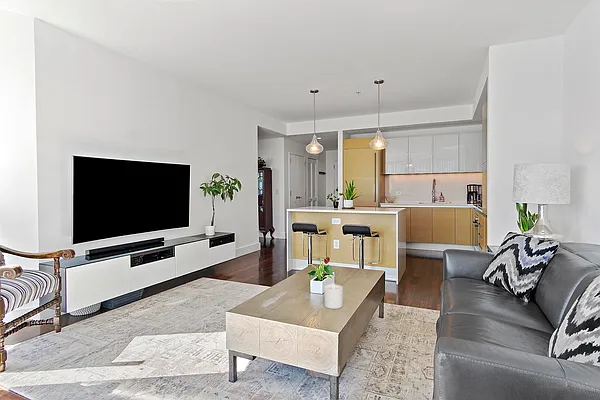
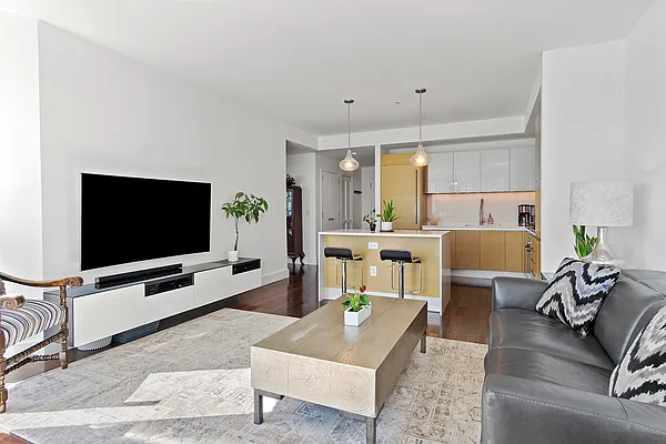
- candle [323,282,344,310]
